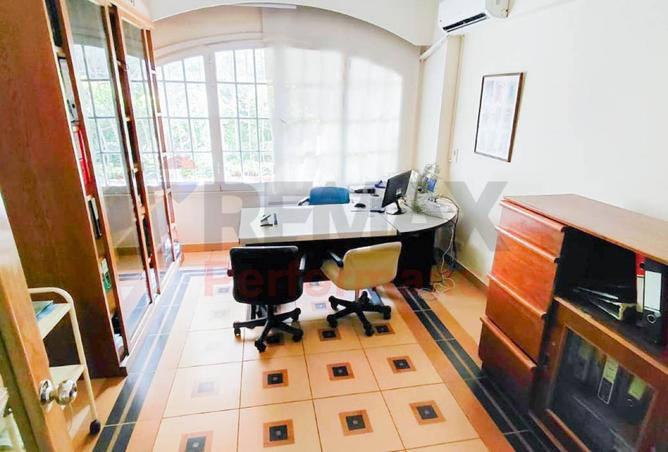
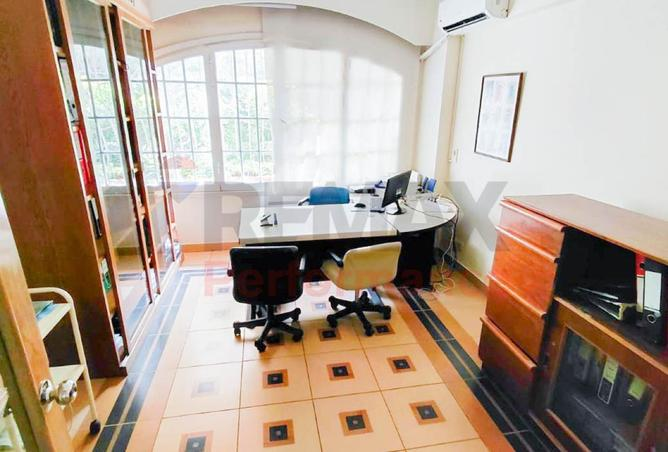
- plant [408,161,446,214]
